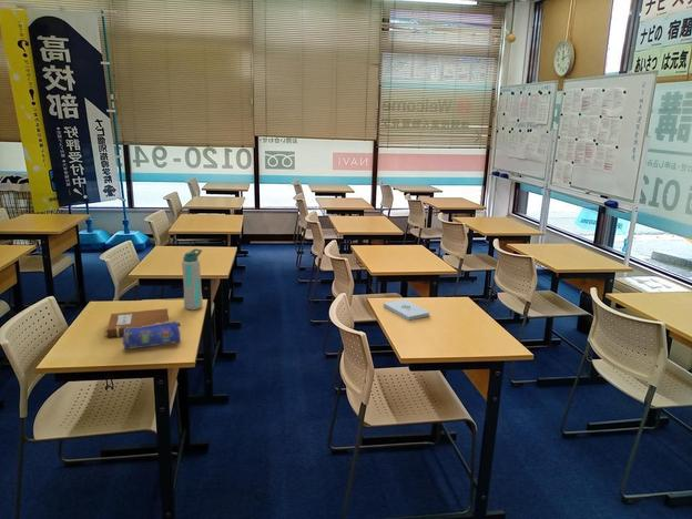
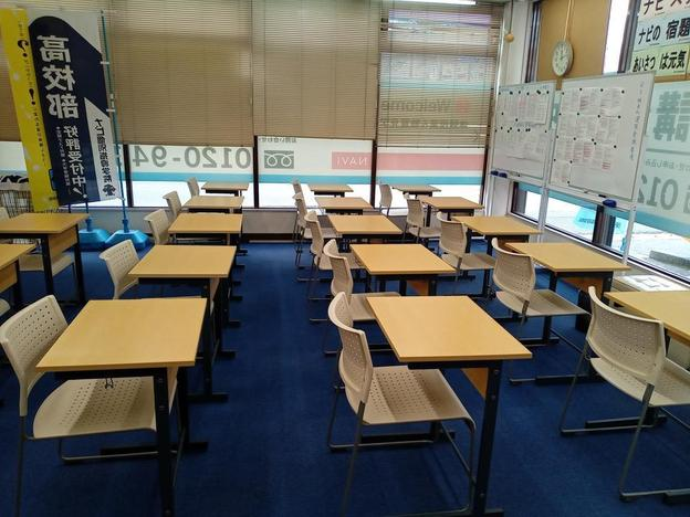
- pencil case [122,320,182,350]
- notepad [383,298,430,322]
- notebook [104,307,170,338]
- water bottle [181,247,204,312]
